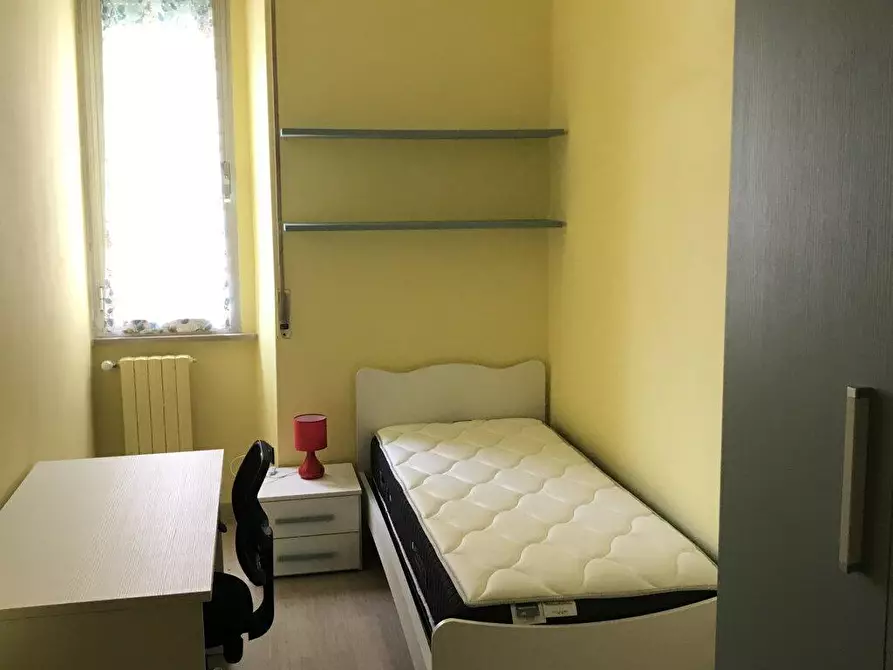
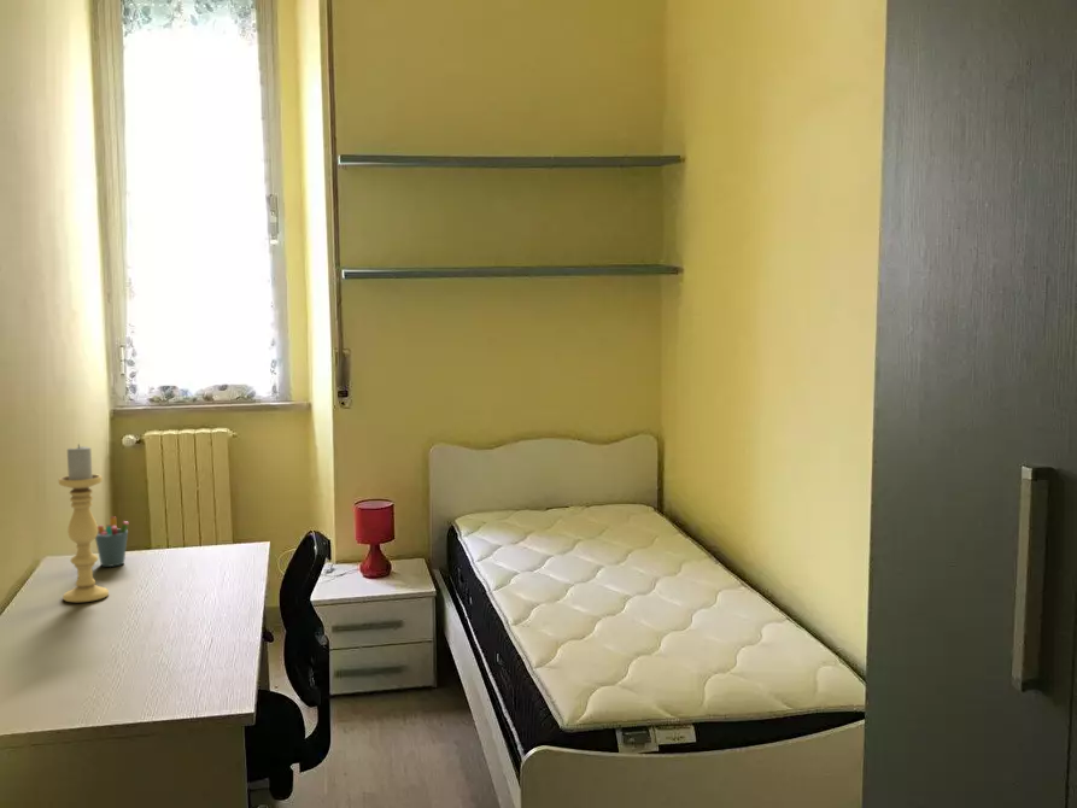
+ pen holder [94,515,130,568]
+ candle holder [58,443,110,603]
